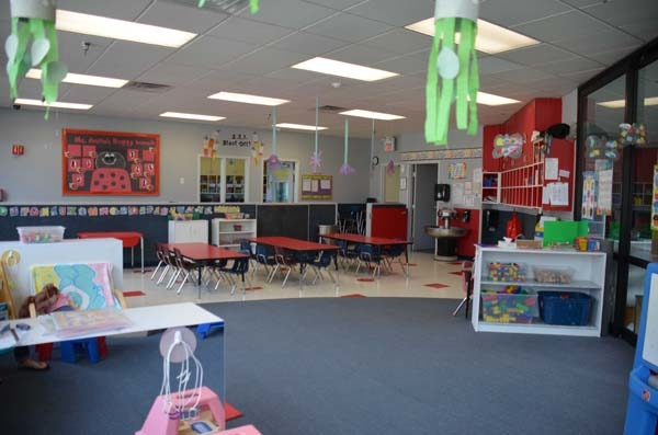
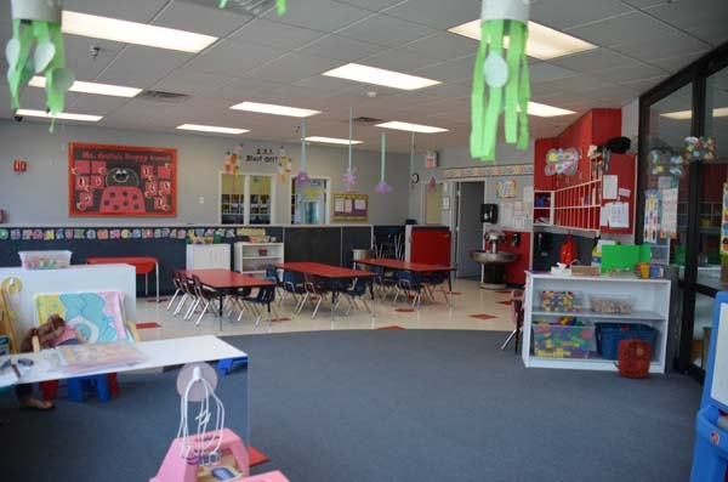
+ backpack [612,335,653,379]
